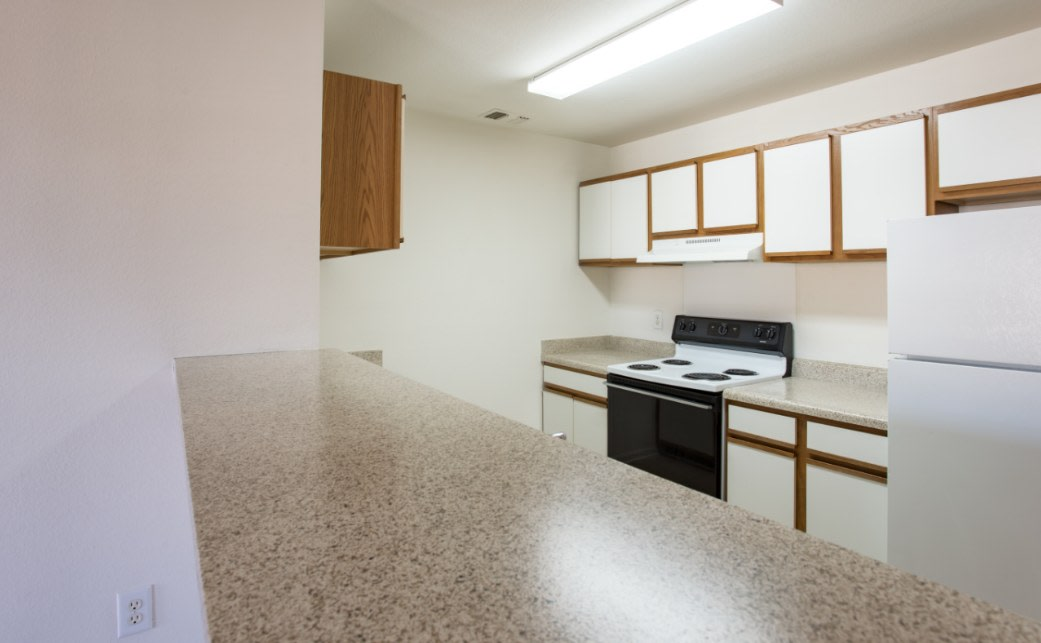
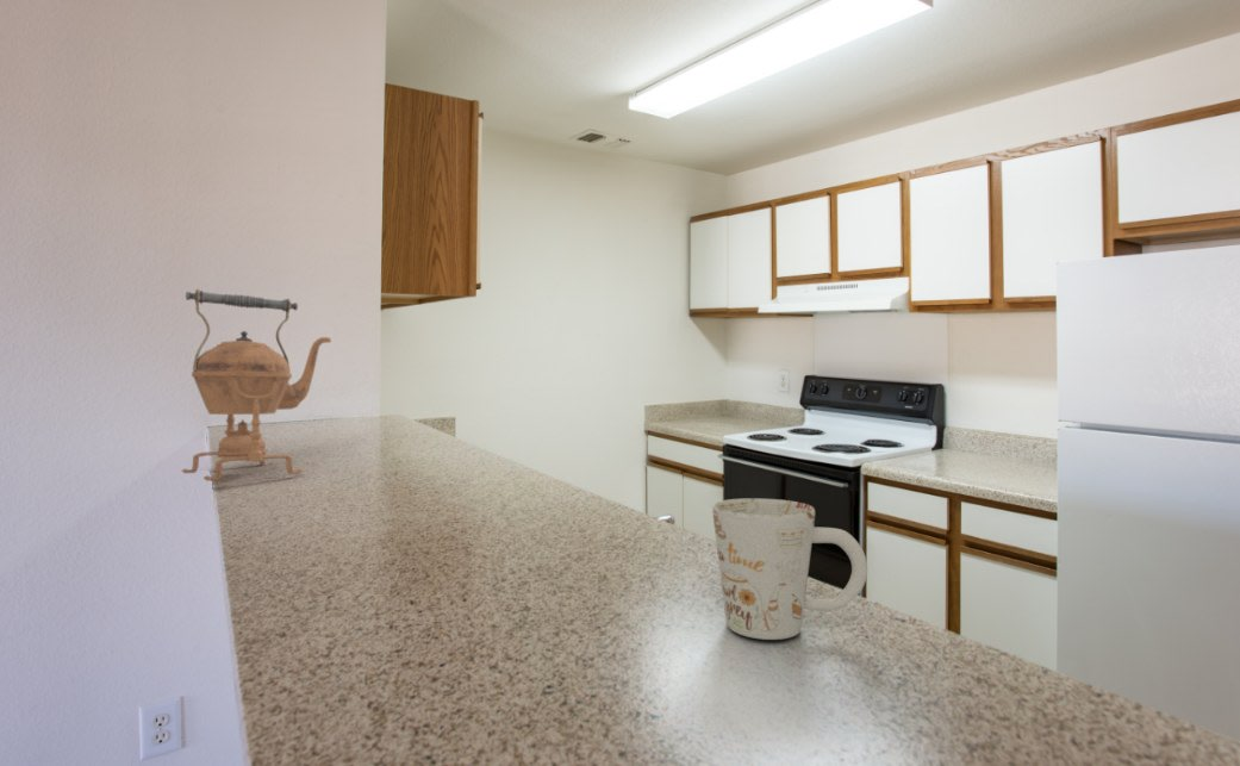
+ kettle [181,288,332,482]
+ mug [711,497,868,641]
